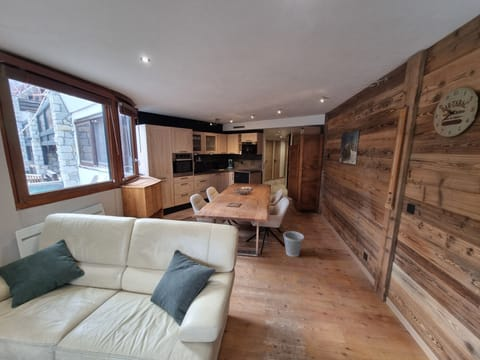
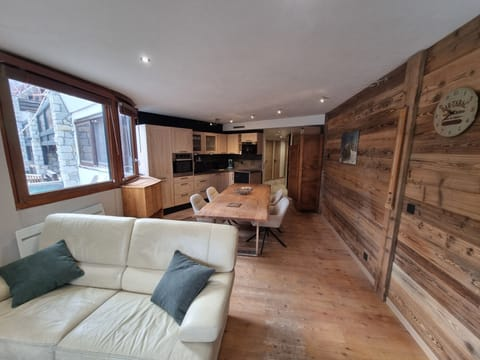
- wastebasket [282,230,305,258]
